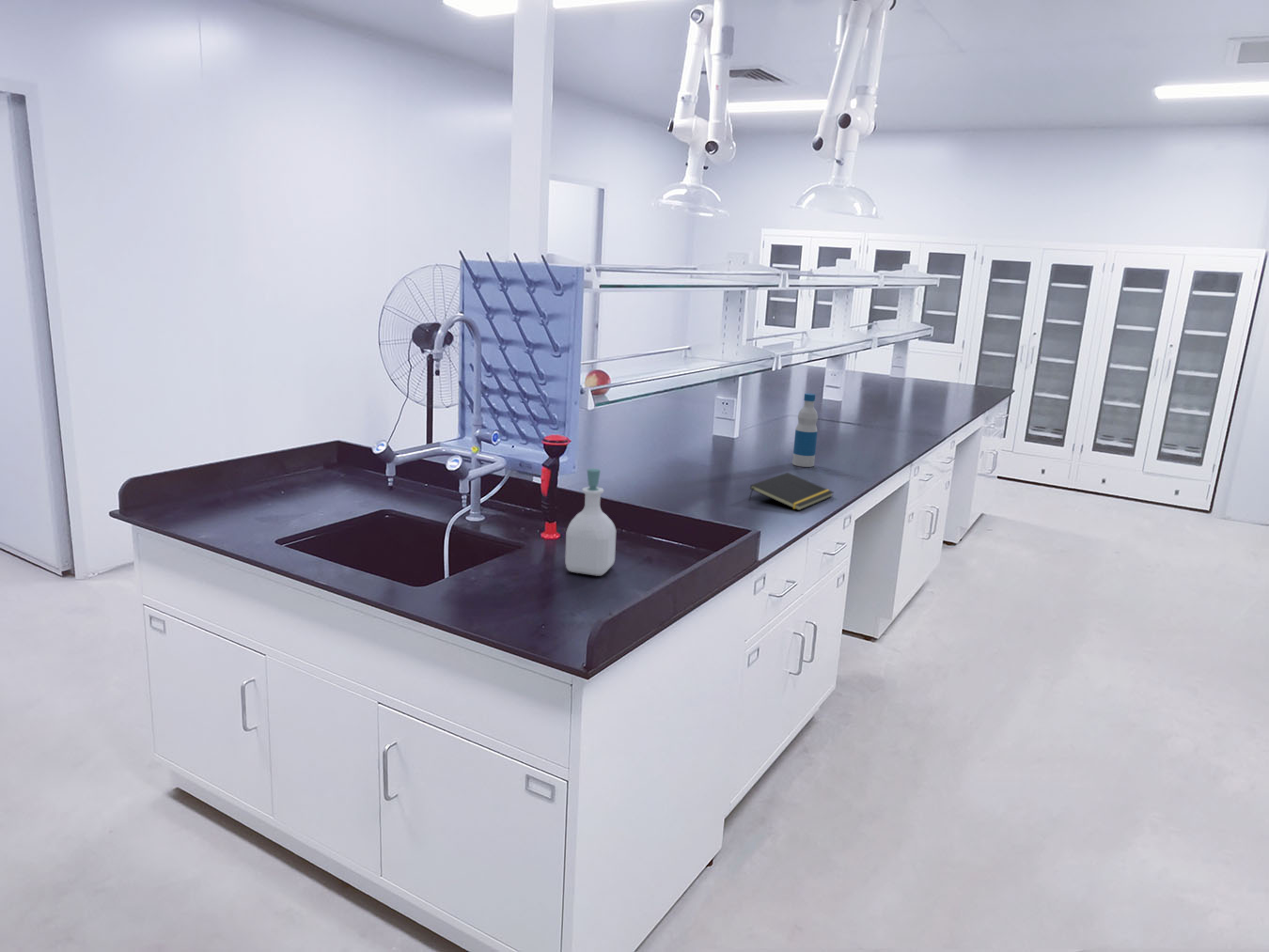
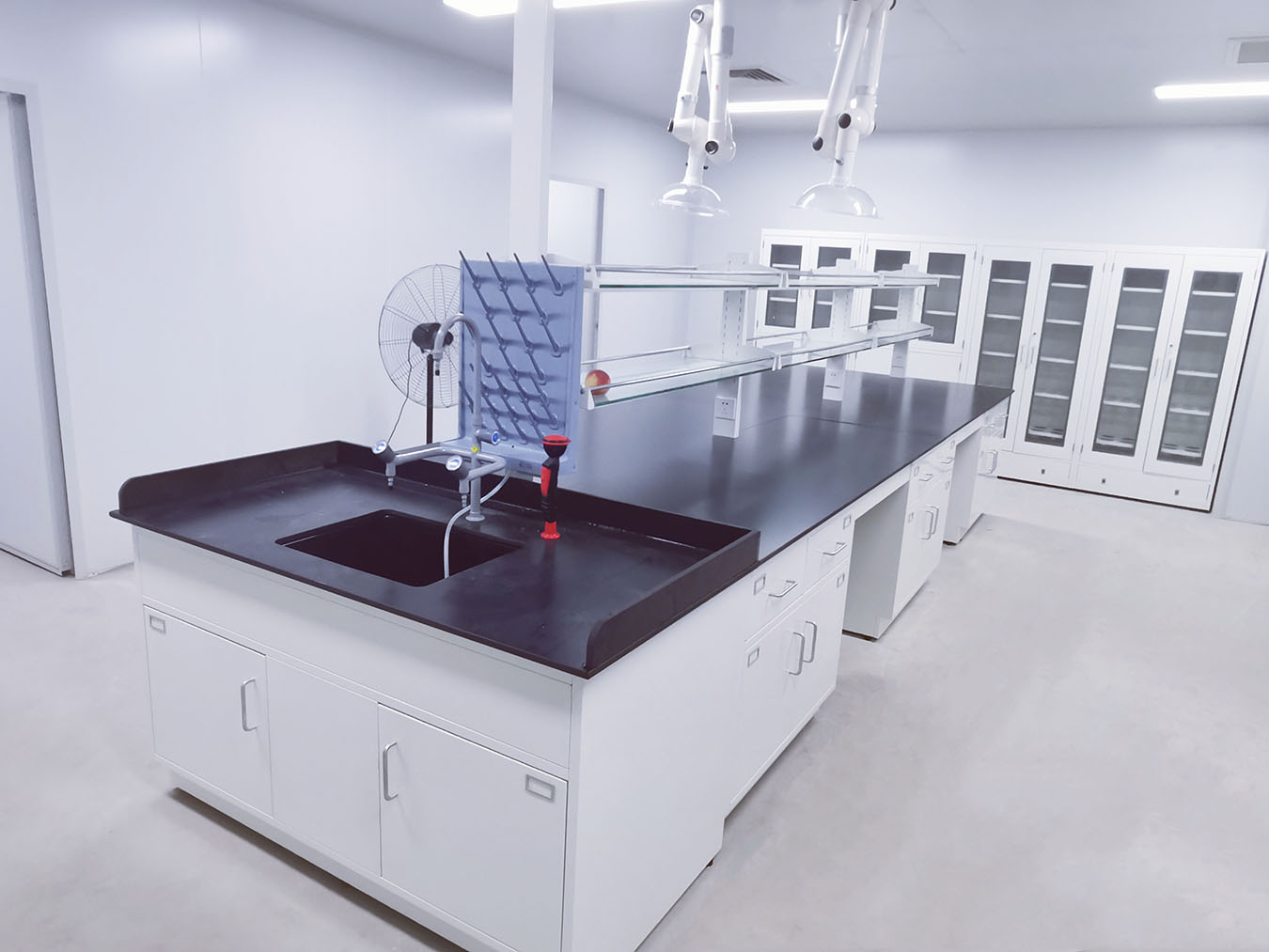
- bottle [791,393,819,468]
- soap bottle [564,467,617,577]
- notepad [748,472,835,511]
